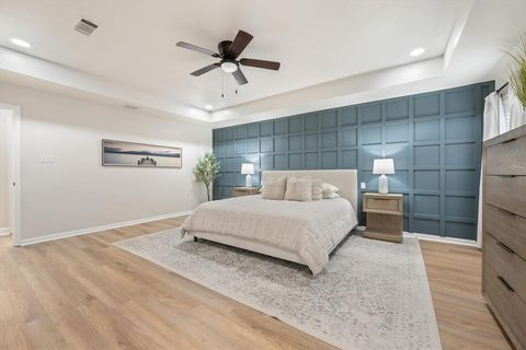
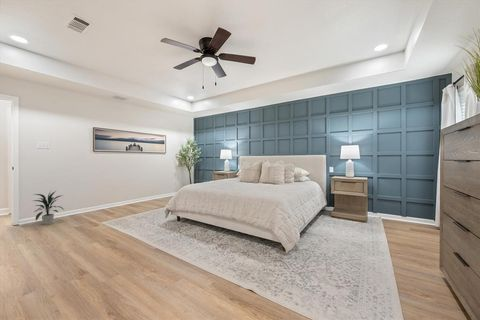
+ indoor plant [32,189,65,226]
